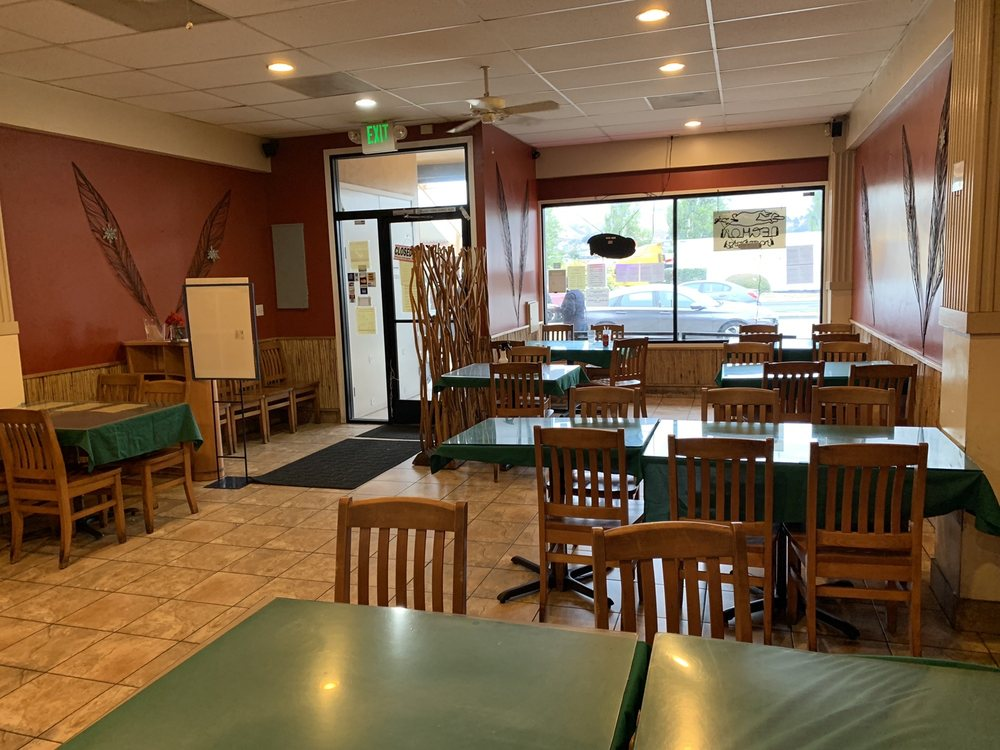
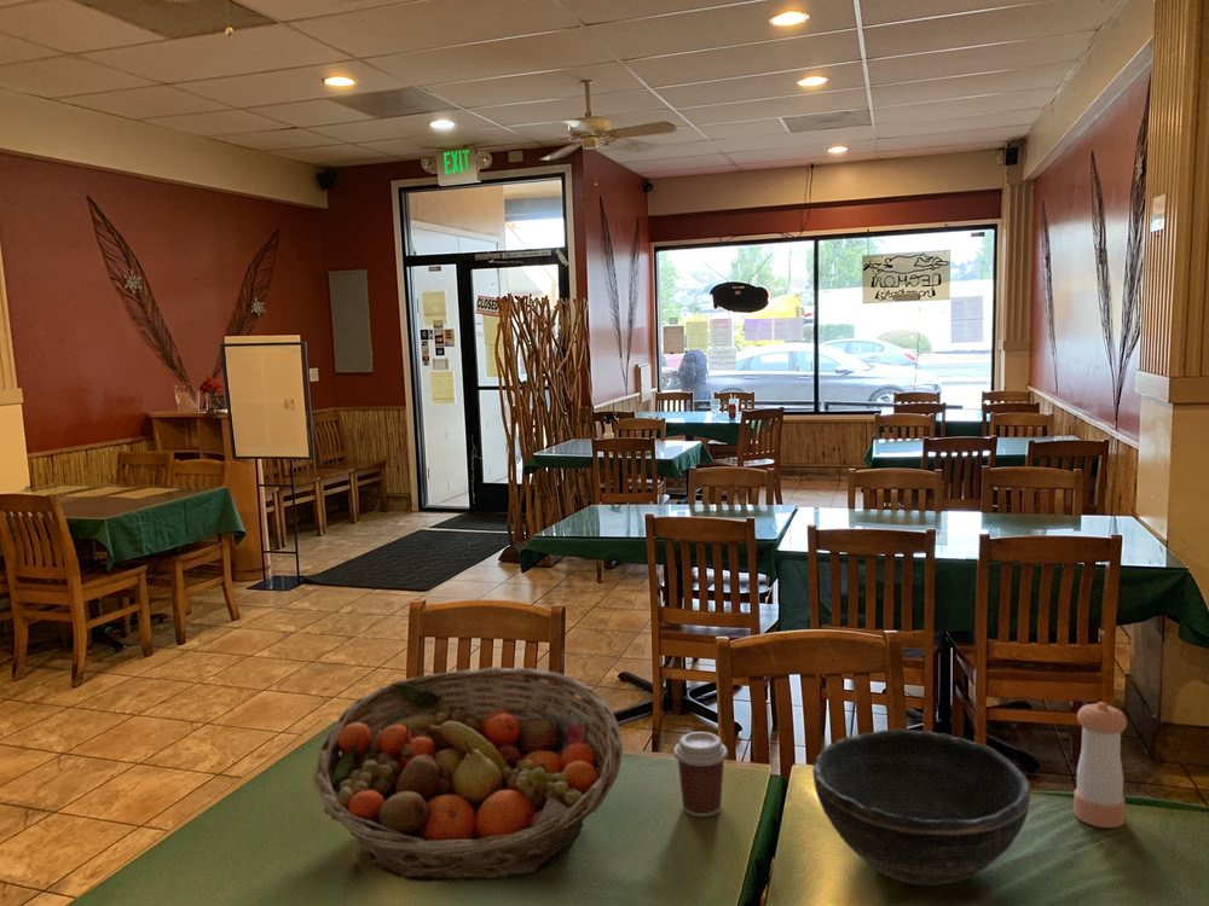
+ fruit basket [312,666,624,883]
+ pepper shaker [1072,701,1128,829]
+ coffee cup [672,731,729,818]
+ bowl [812,728,1031,887]
